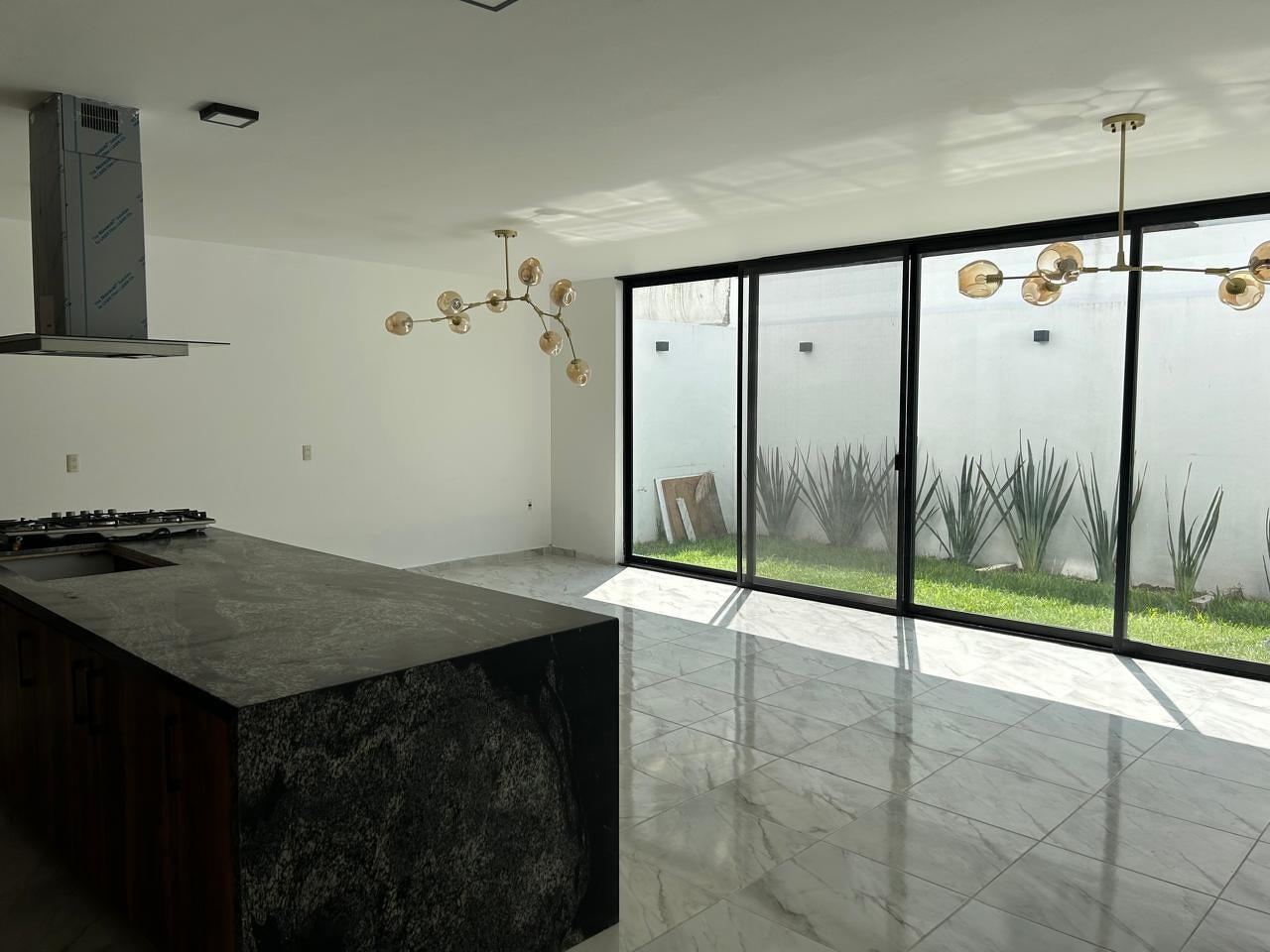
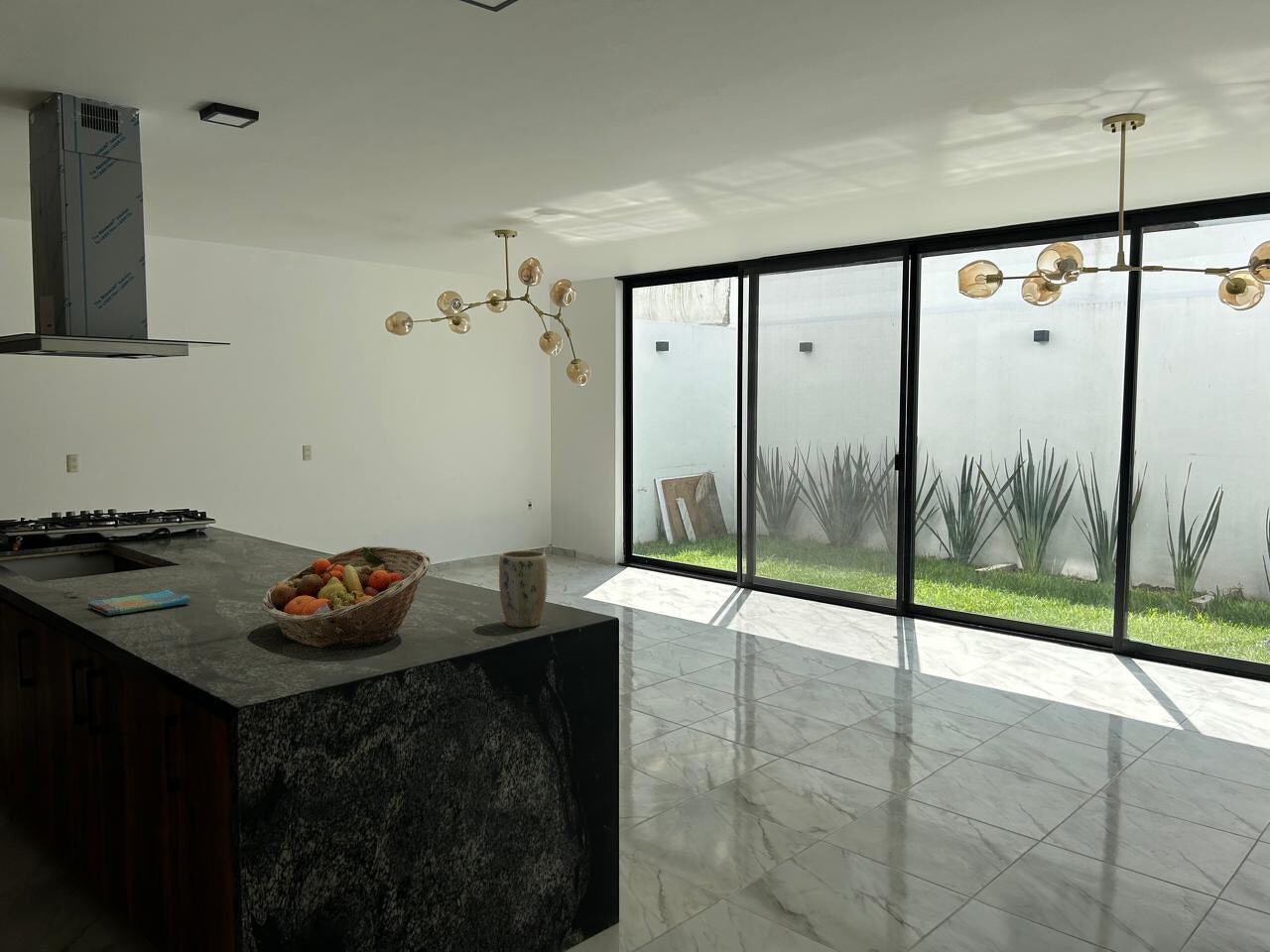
+ fruit basket [261,545,432,649]
+ plant pot [498,549,548,629]
+ dish towel [87,589,191,617]
